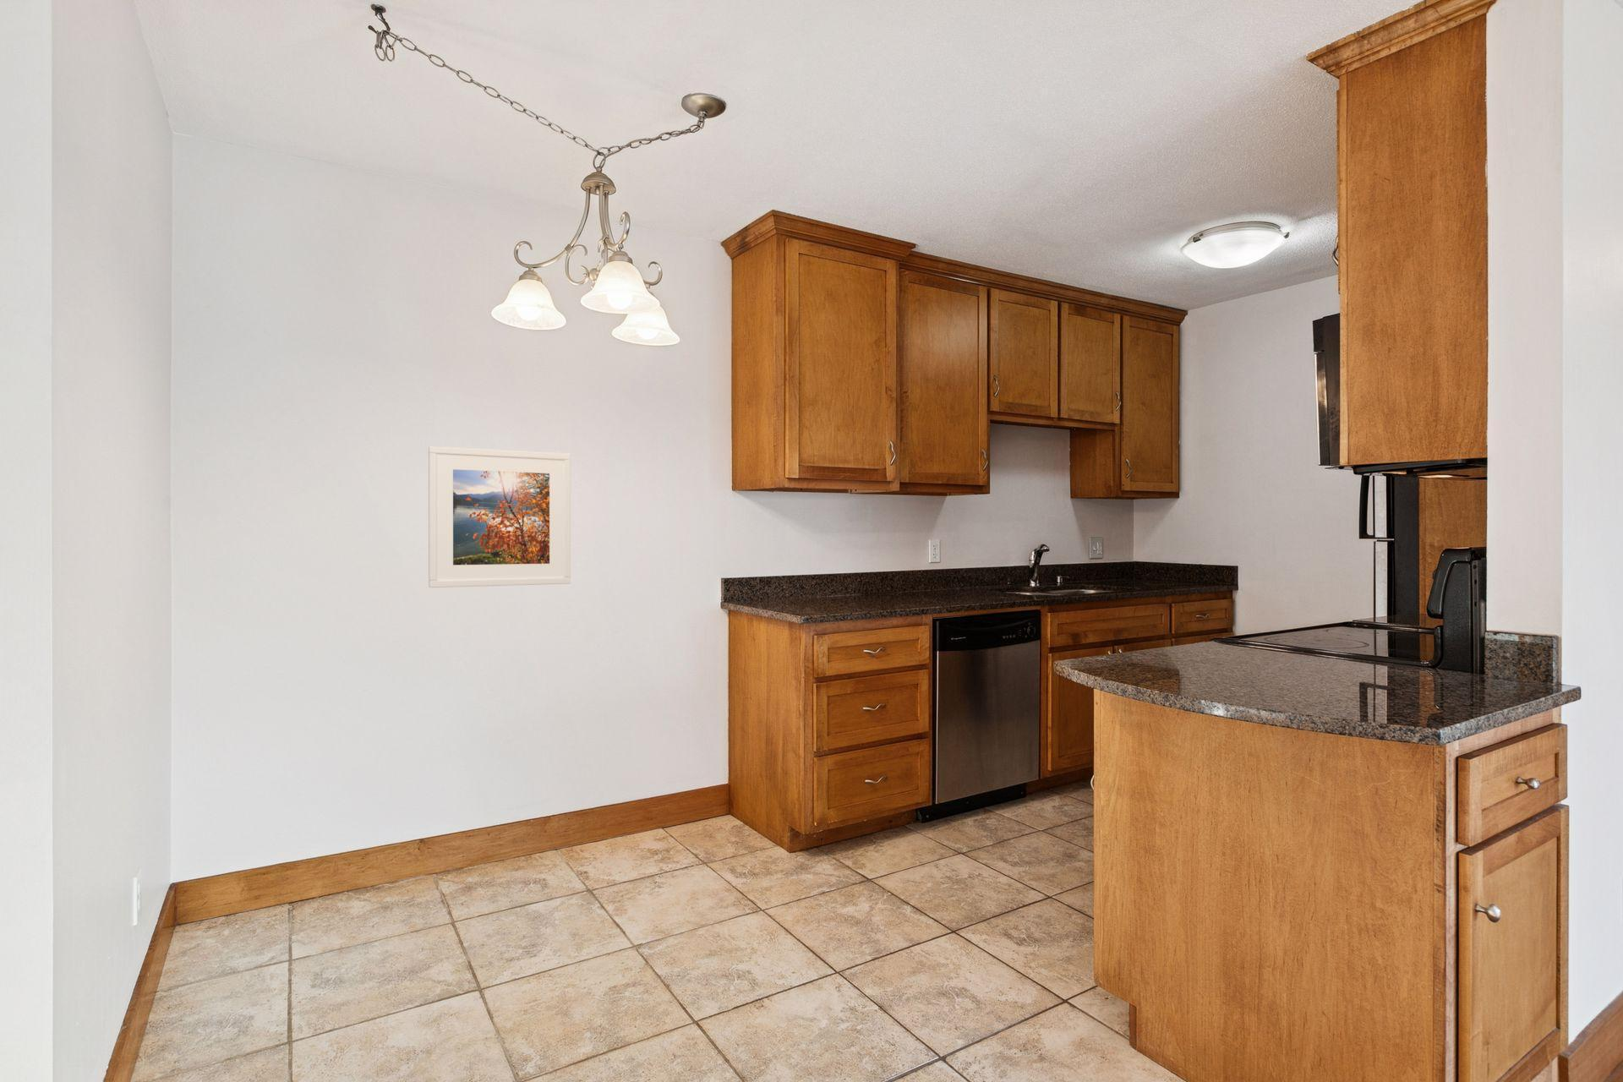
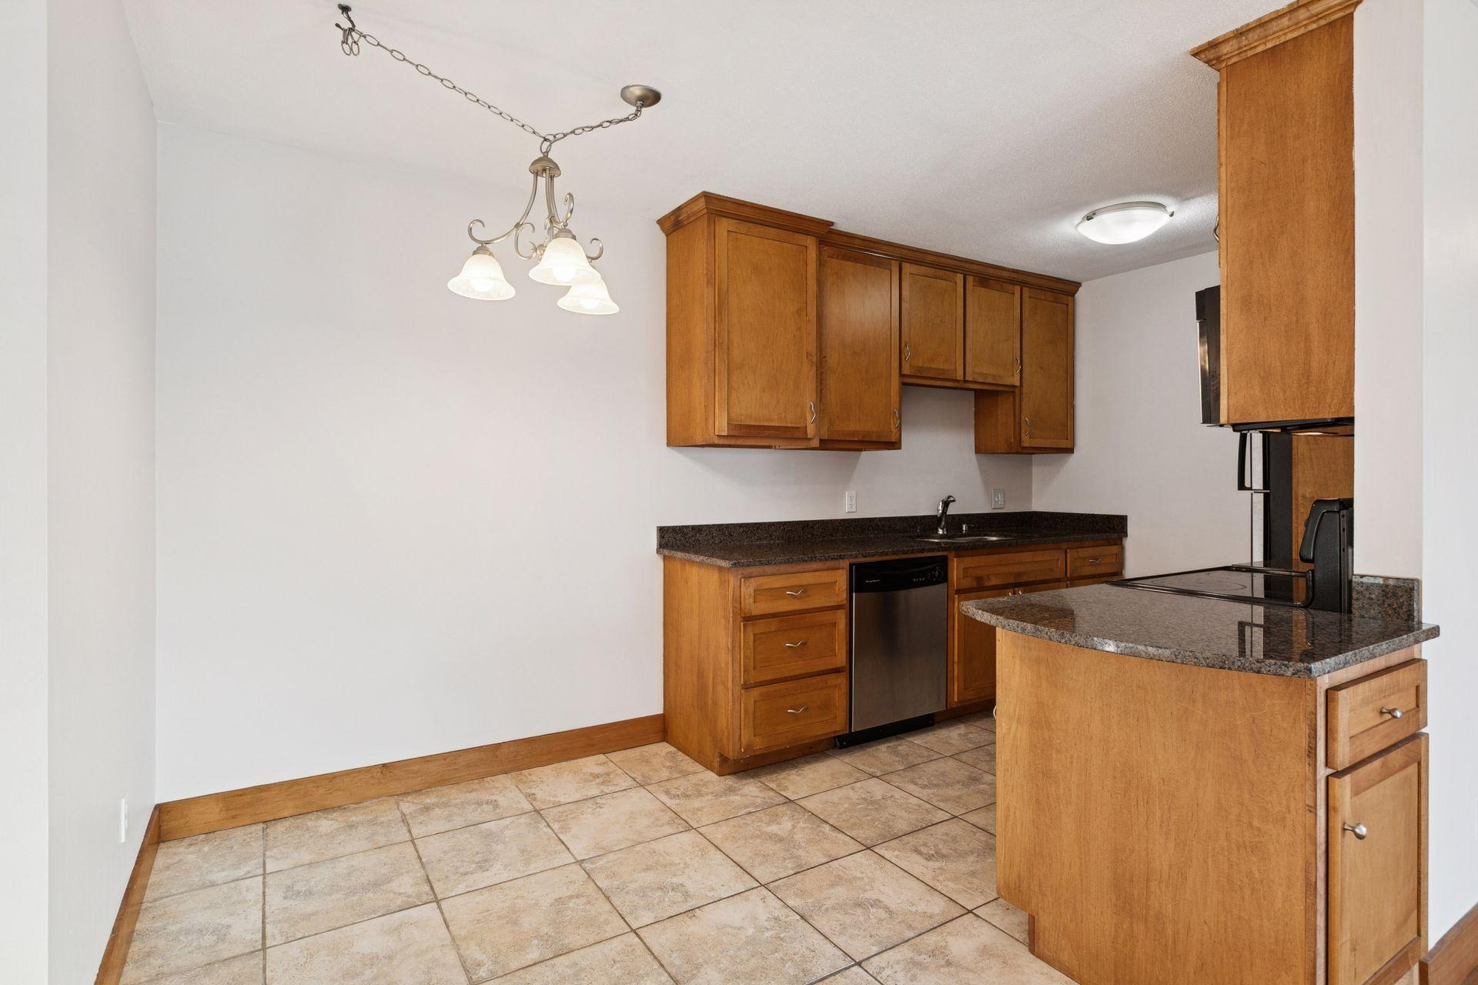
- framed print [427,446,571,588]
